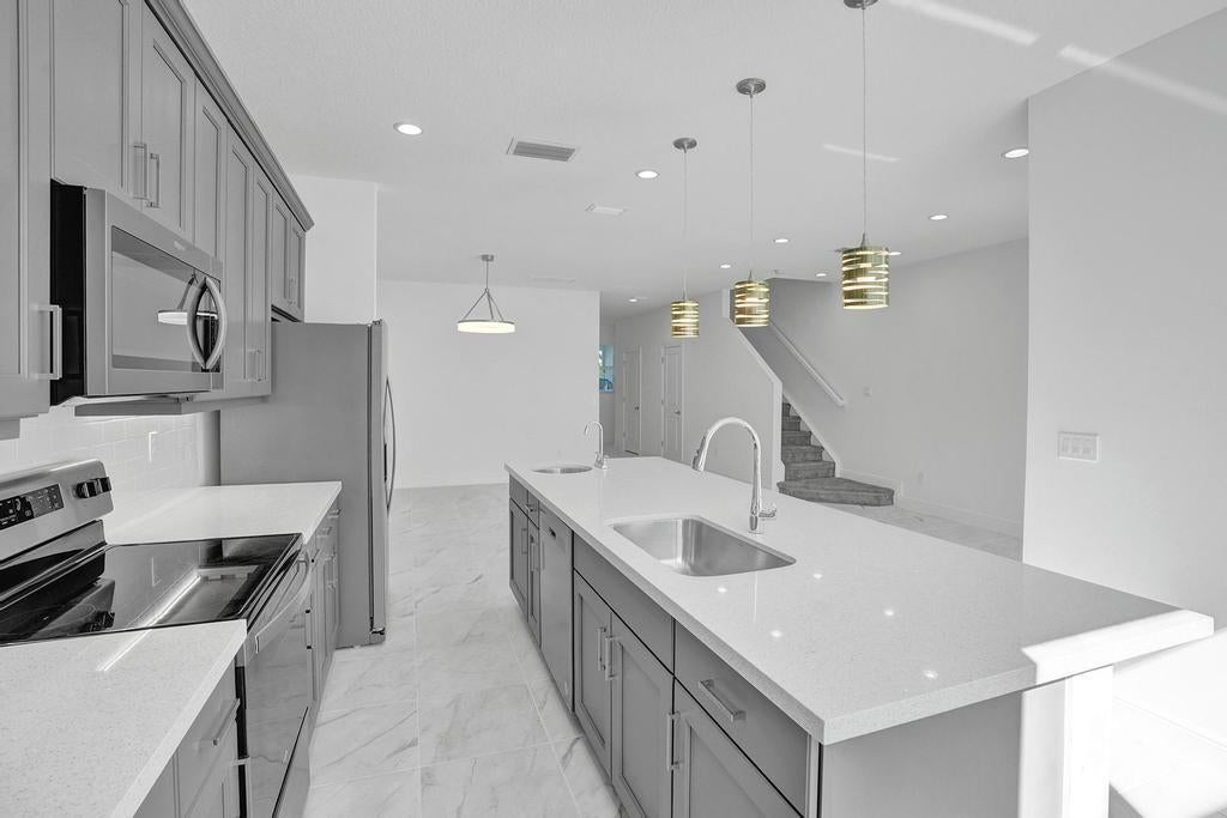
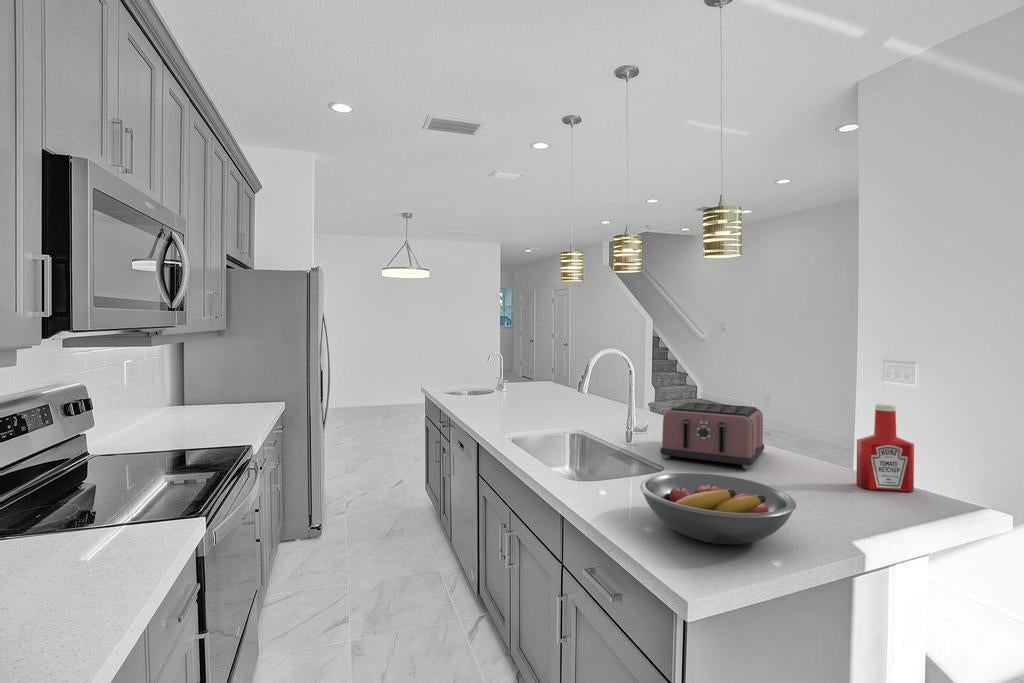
+ toaster [659,401,765,470]
+ fruit bowl [639,472,797,546]
+ soap bottle [855,403,915,493]
